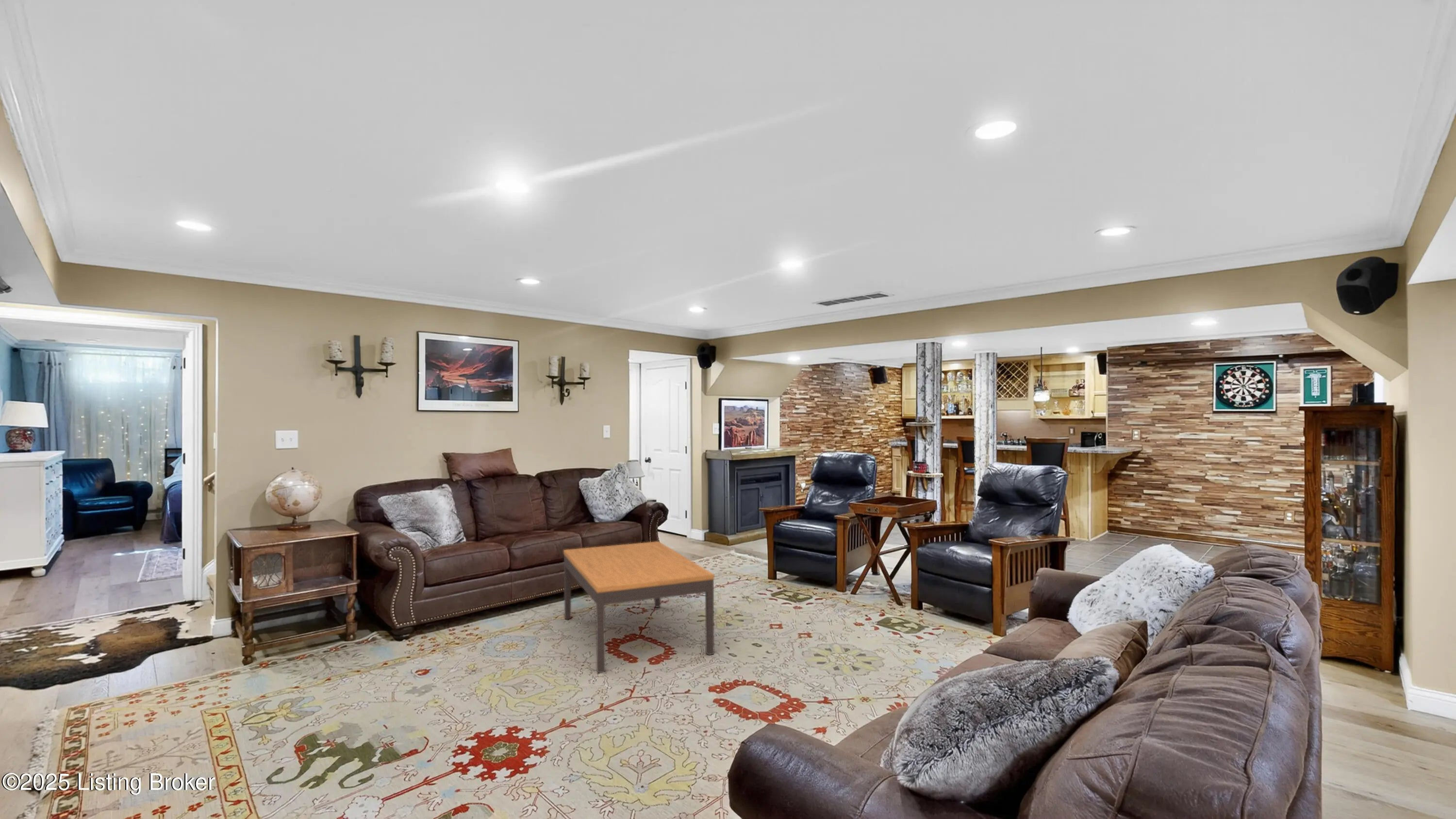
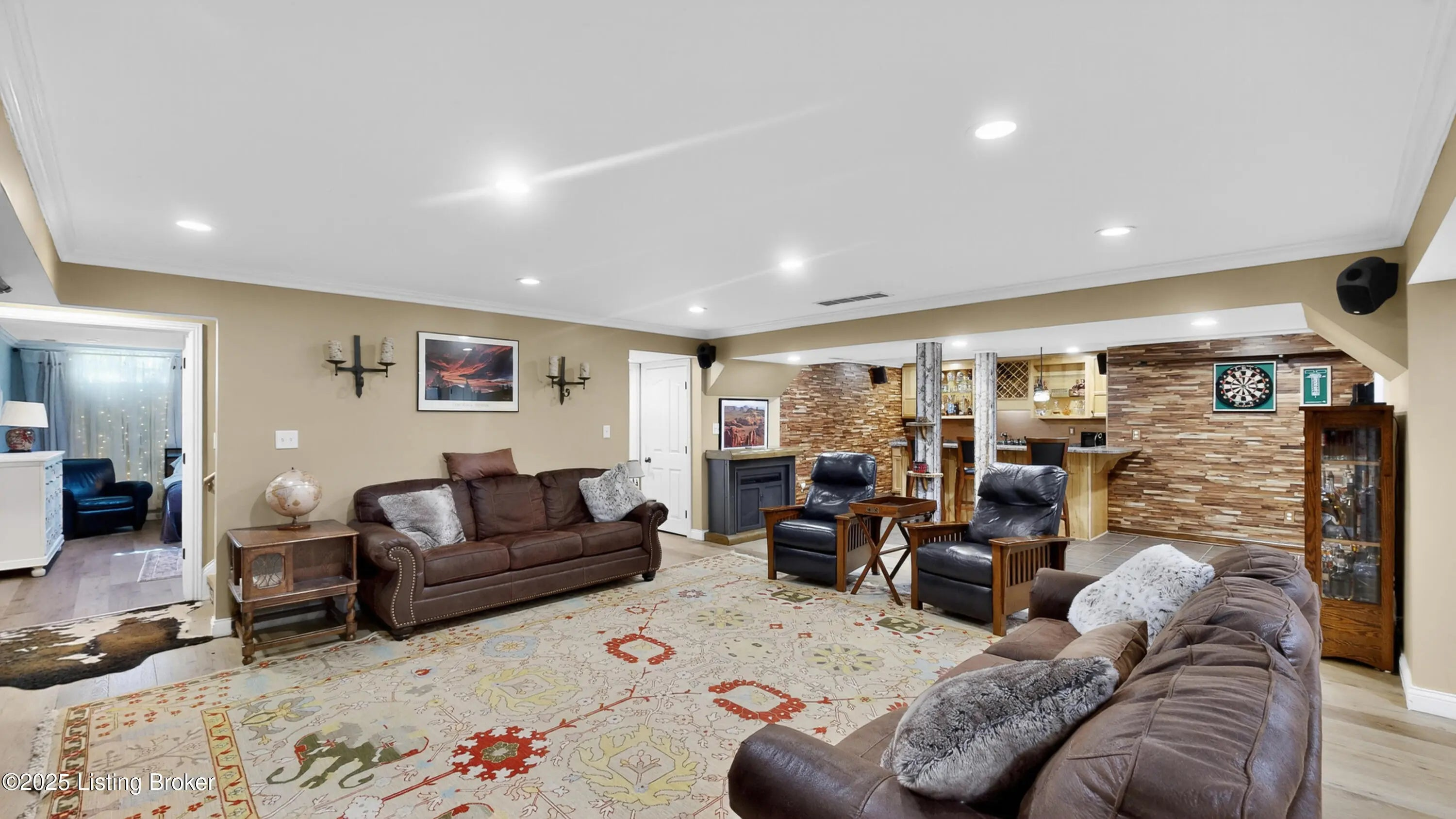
- coffee table [563,541,715,673]
